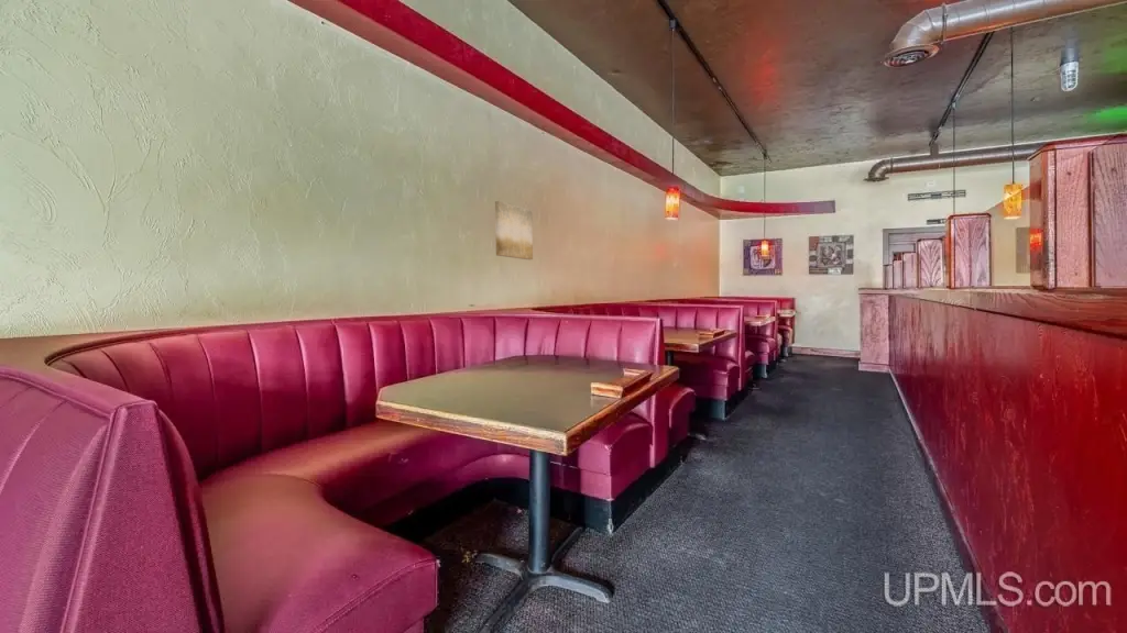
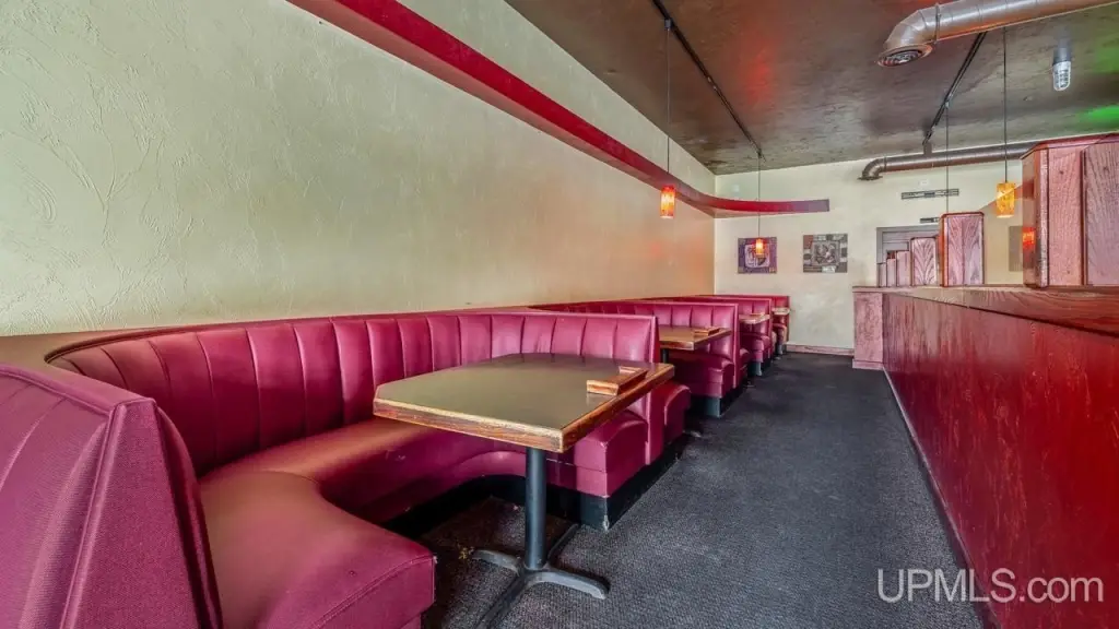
- wall art [494,200,534,260]
